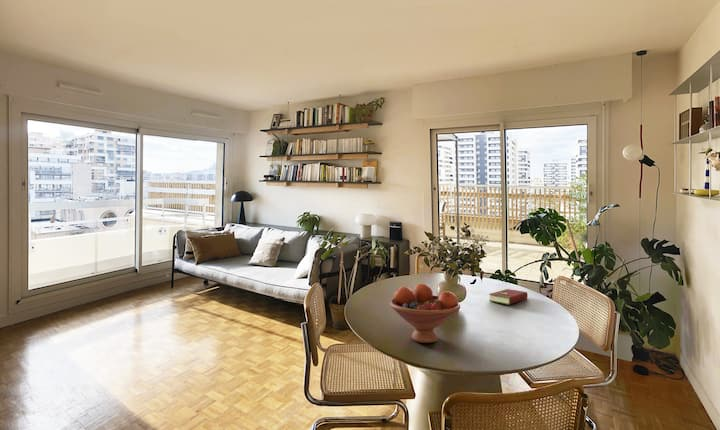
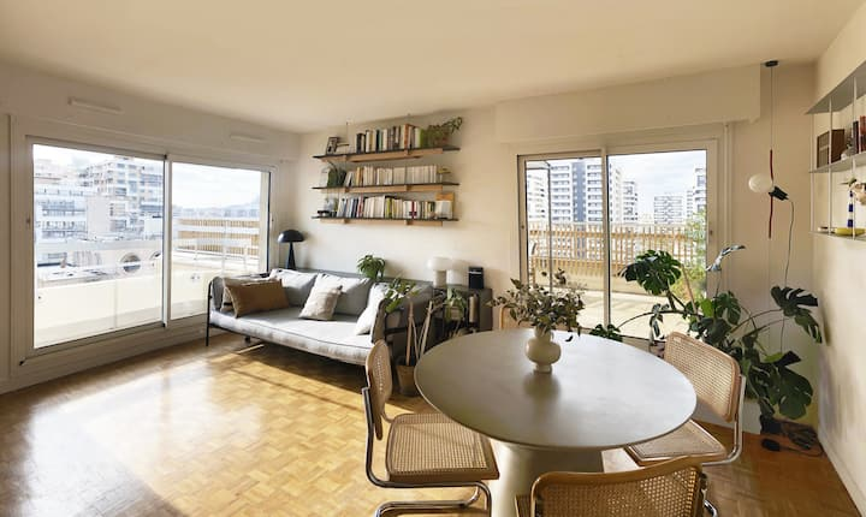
- fruit bowl [389,283,461,344]
- hardcover book [488,288,529,306]
